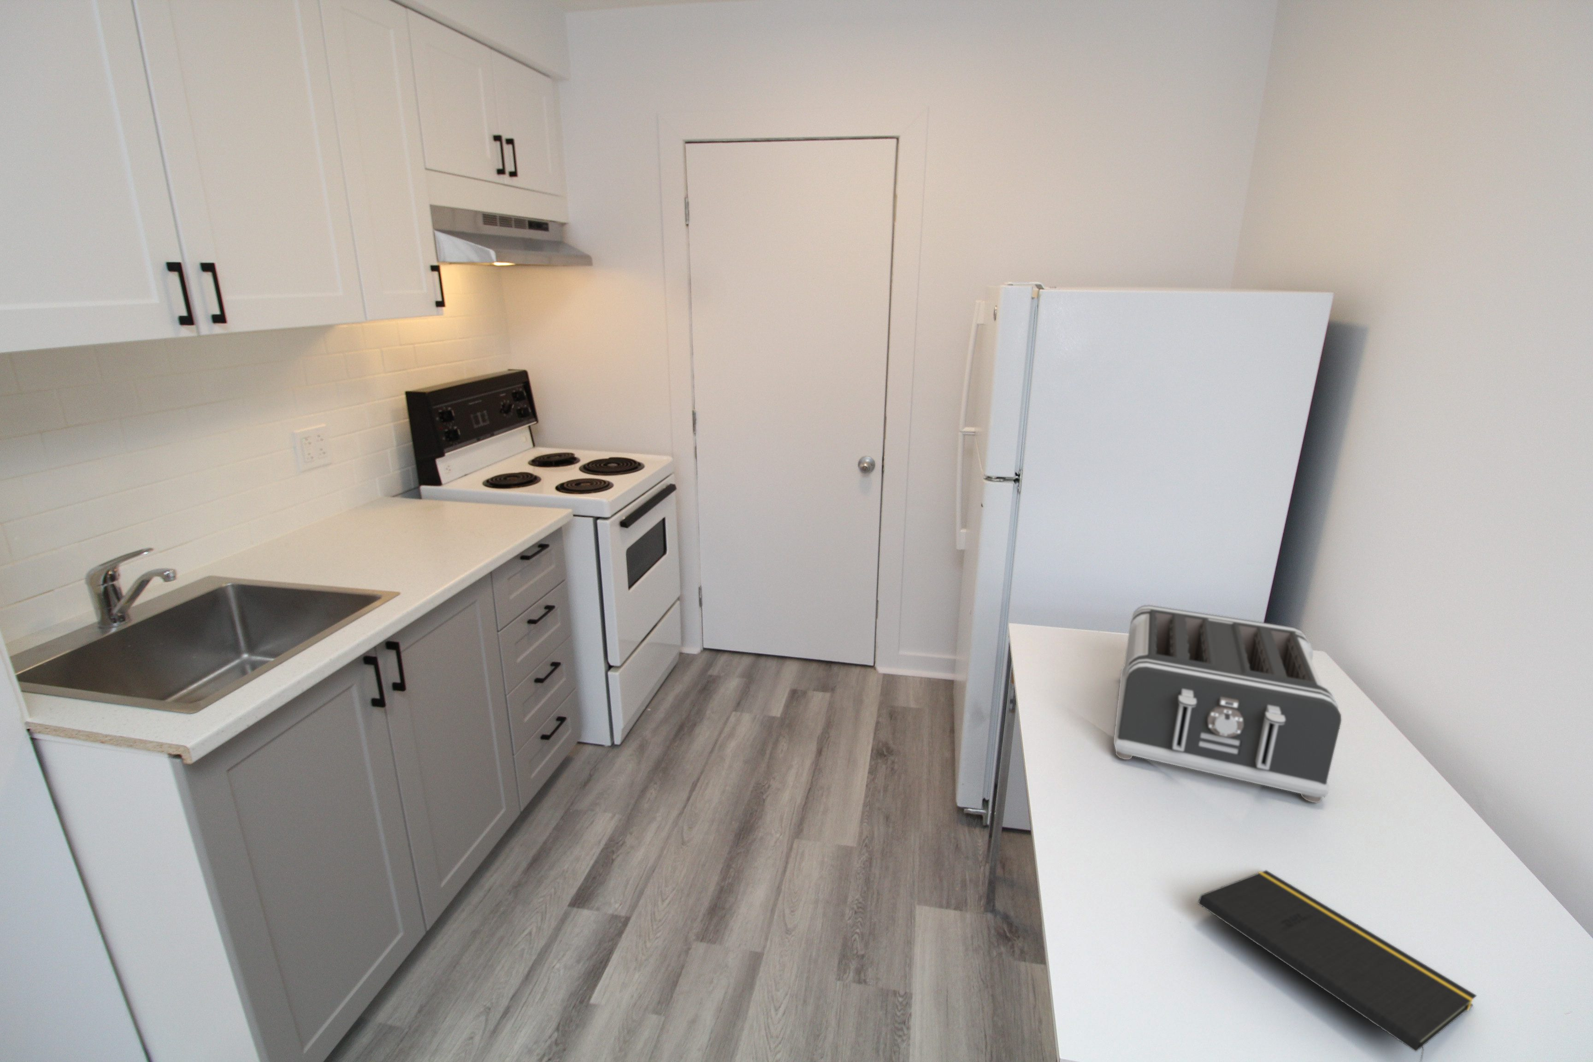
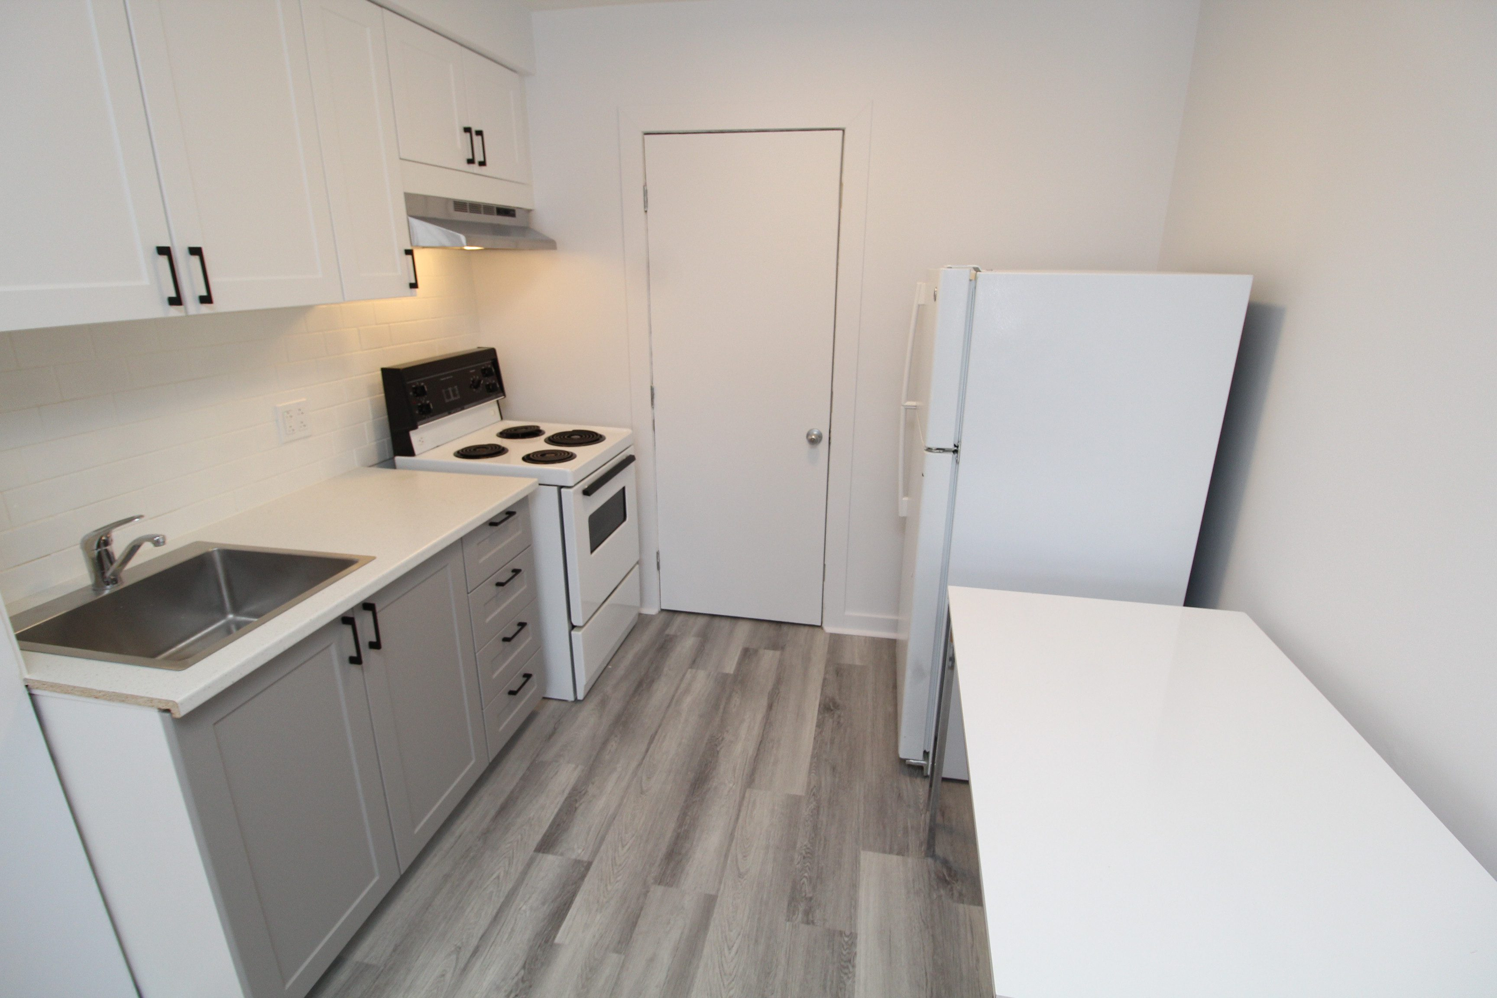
- toaster [1113,604,1342,804]
- notepad [1197,870,1477,1062]
